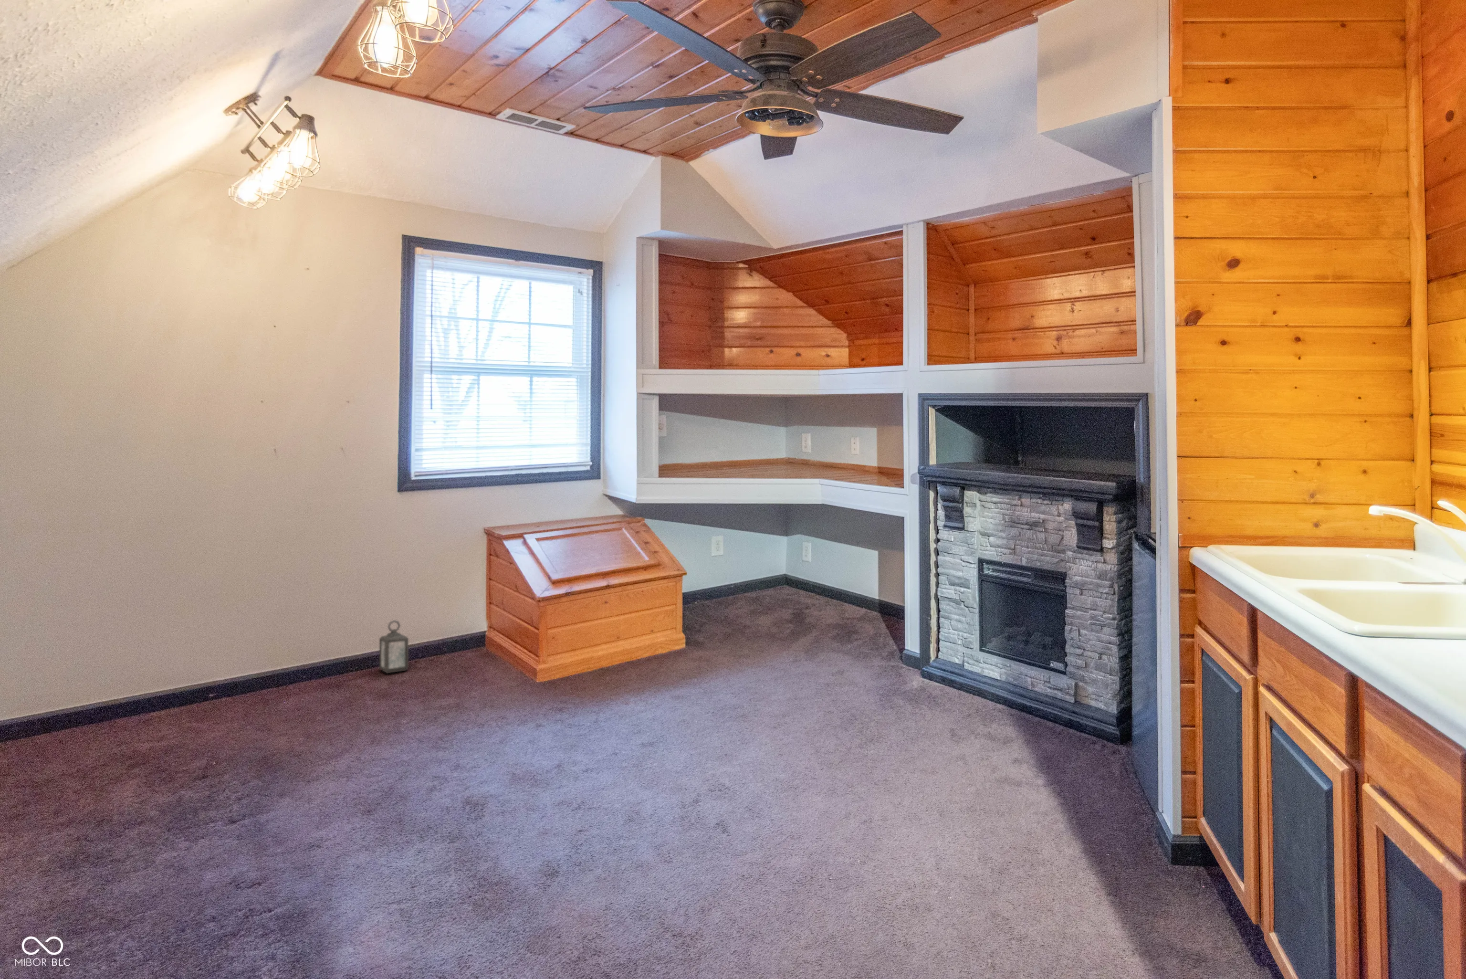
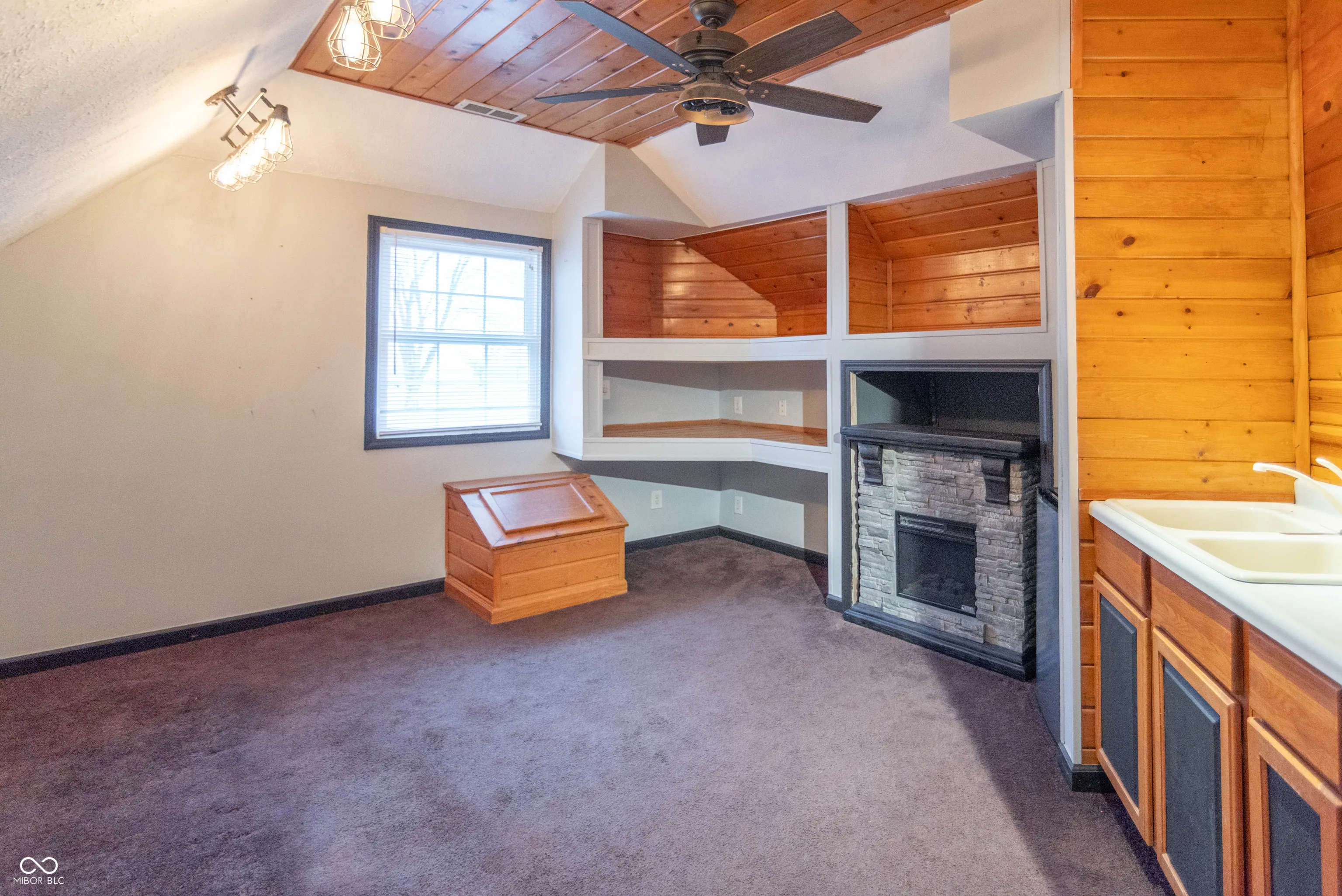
- lantern [379,620,409,673]
